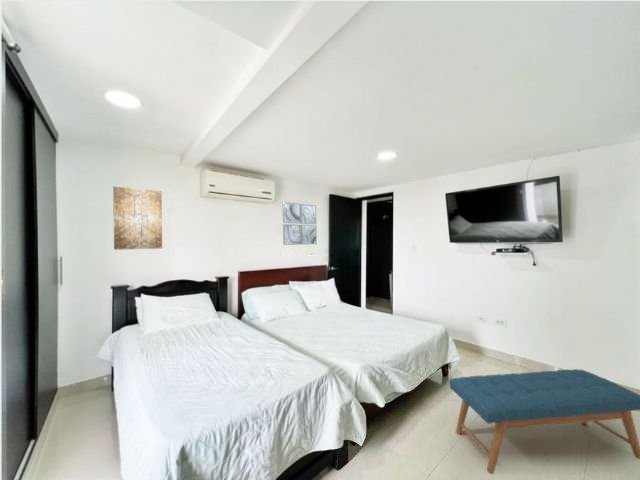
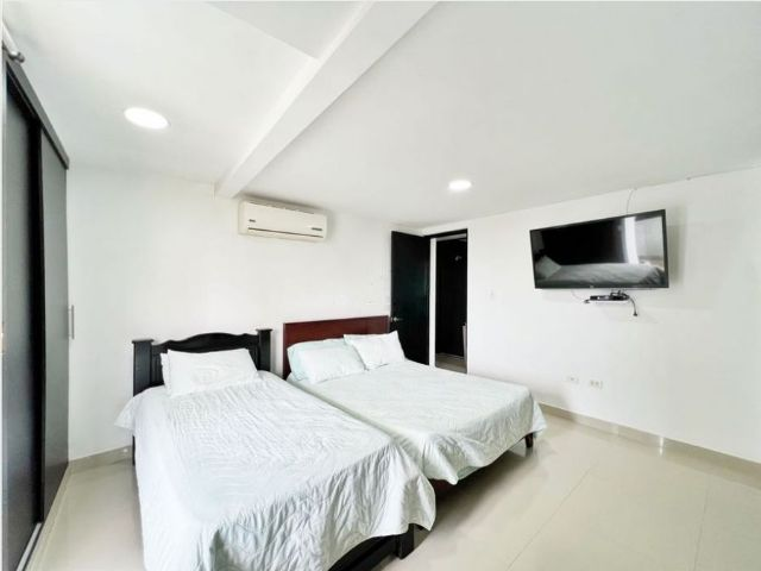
- bench [448,368,640,475]
- wall art [112,186,163,251]
- wall art [282,201,318,246]
